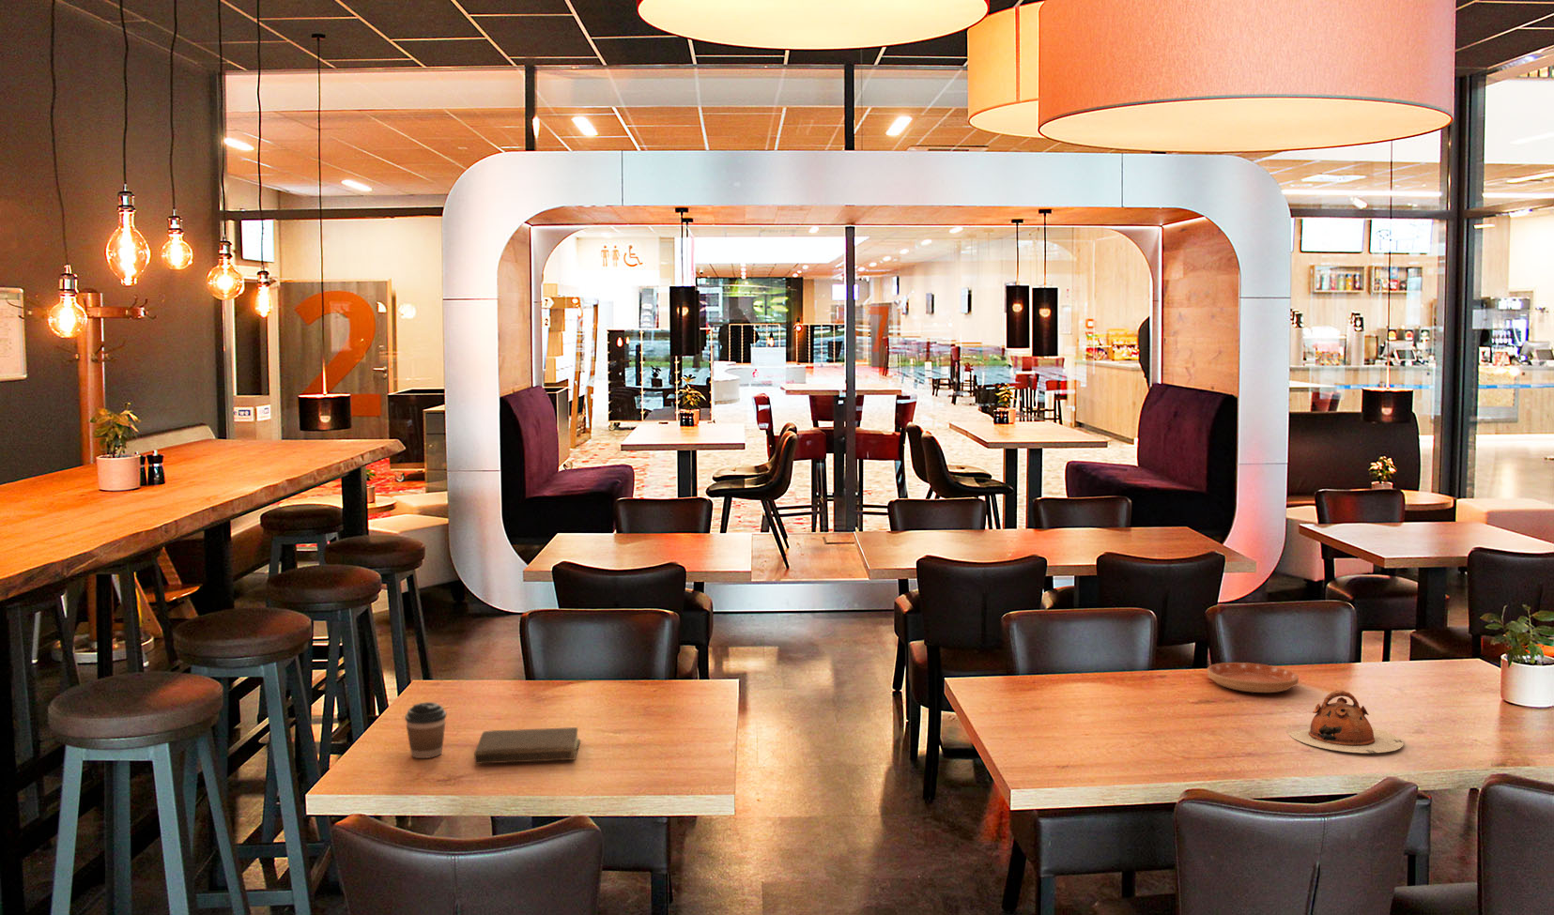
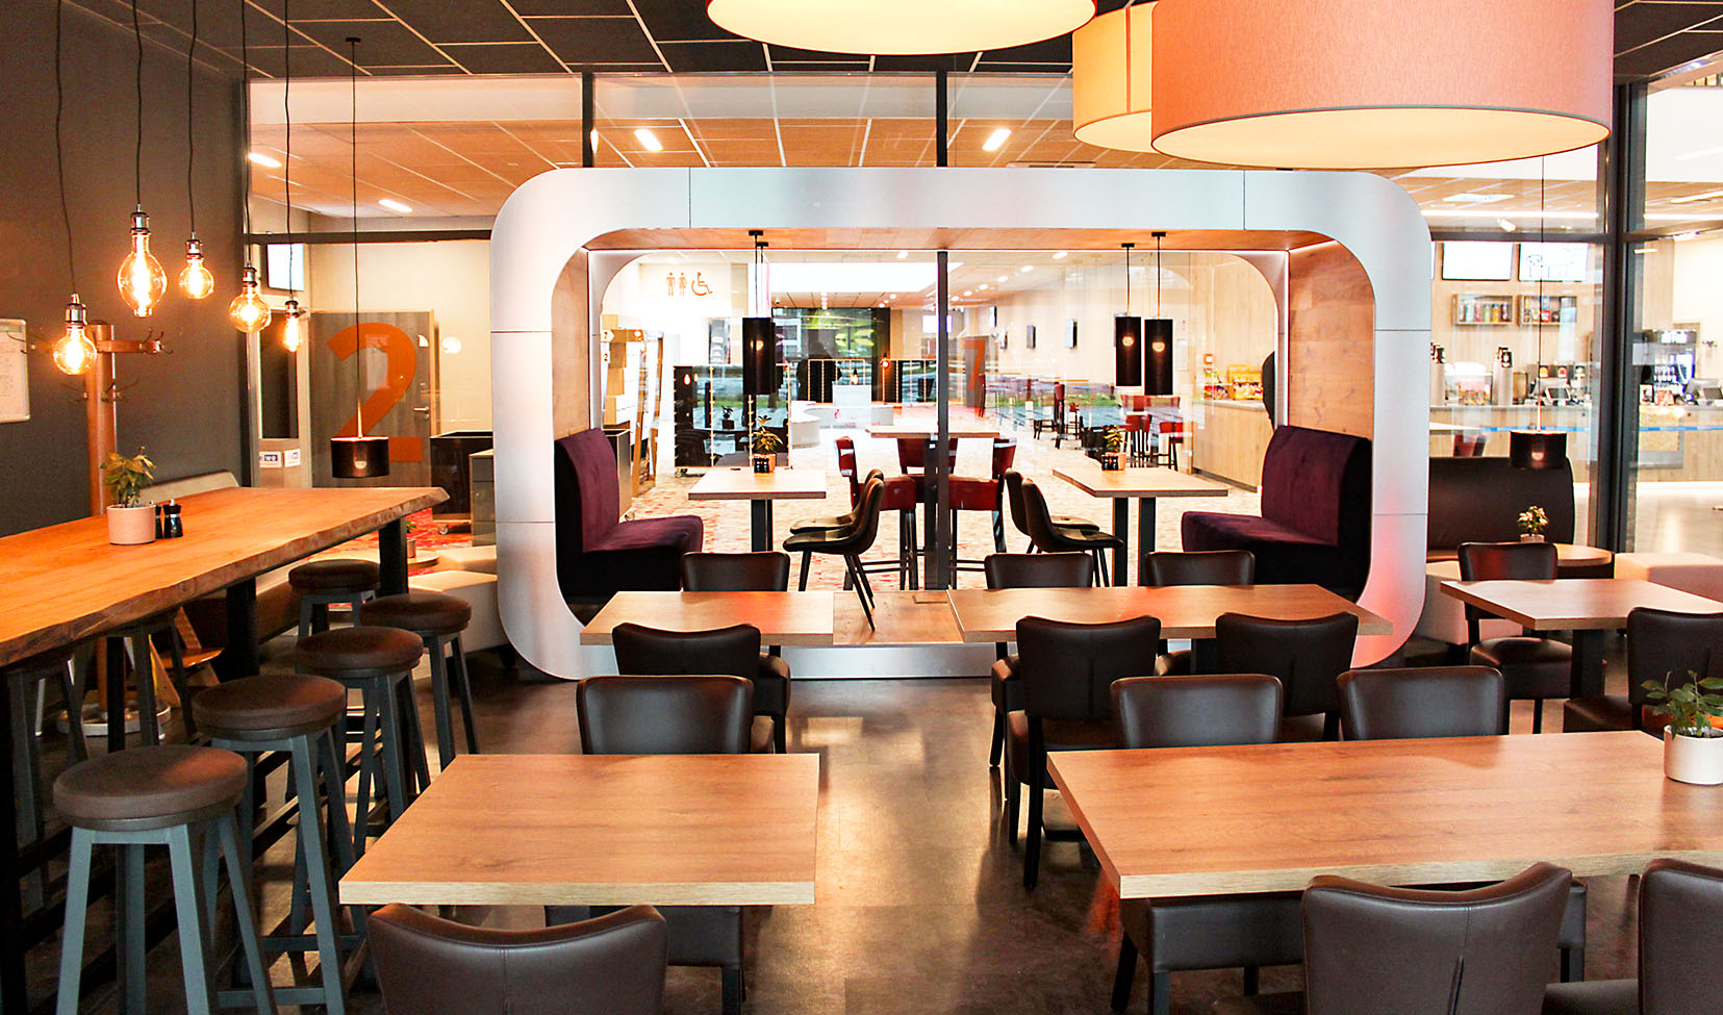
- coffee cup [404,701,447,759]
- hardcover book [473,727,581,765]
- teapot [1286,690,1404,754]
- saucer [1206,661,1299,694]
